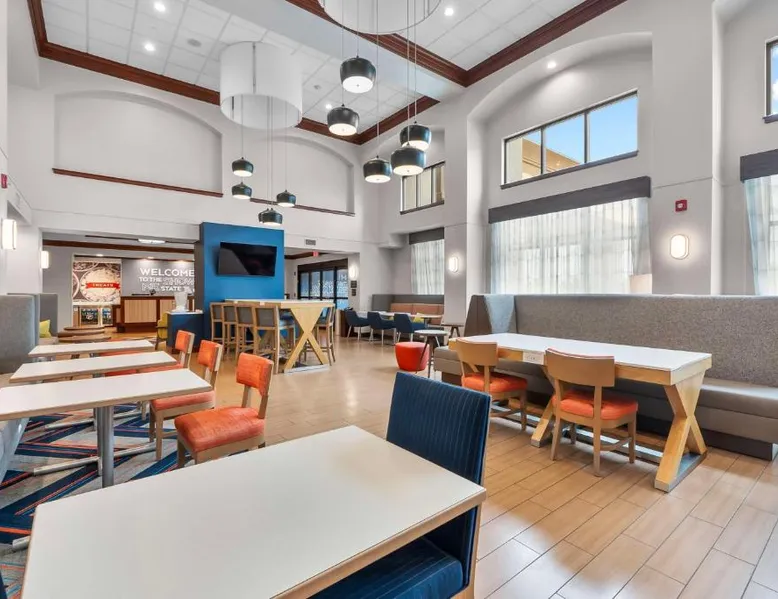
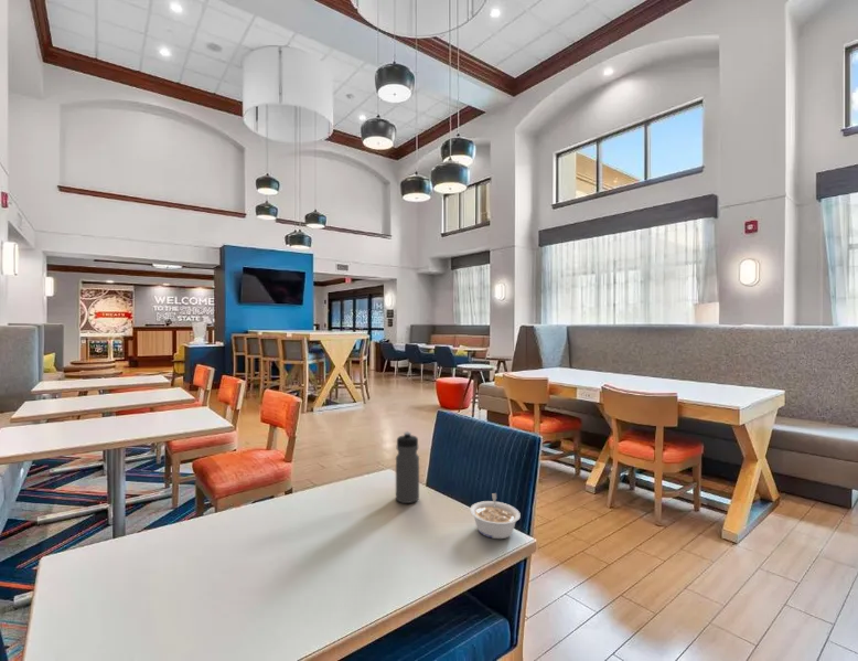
+ legume [469,492,522,540]
+ water bottle [395,430,420,504]
